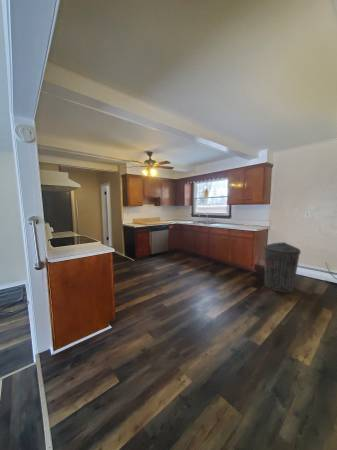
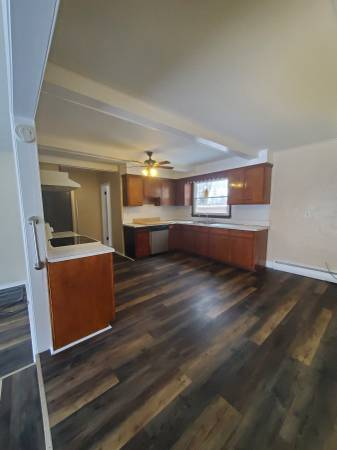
- trash can [263,241,302,293]
